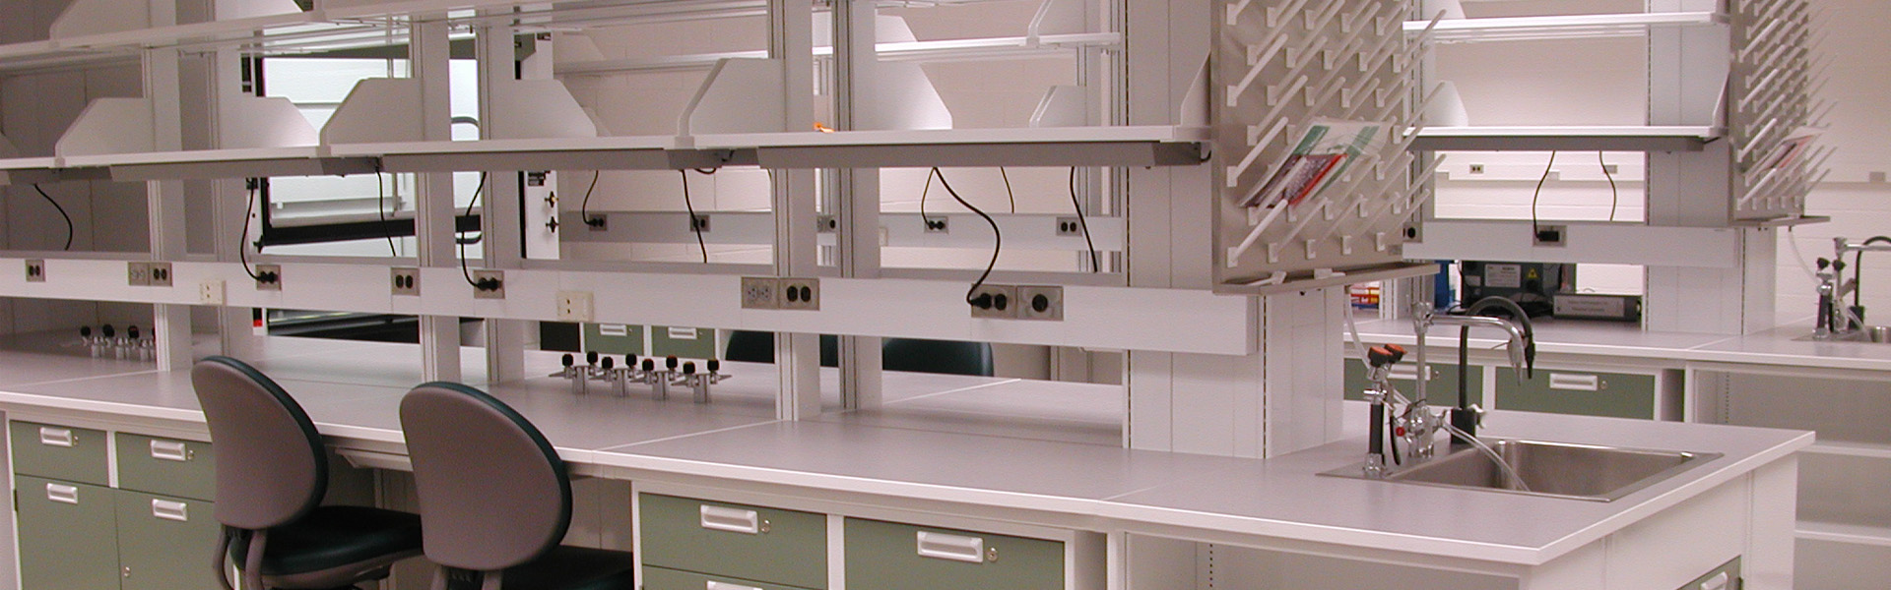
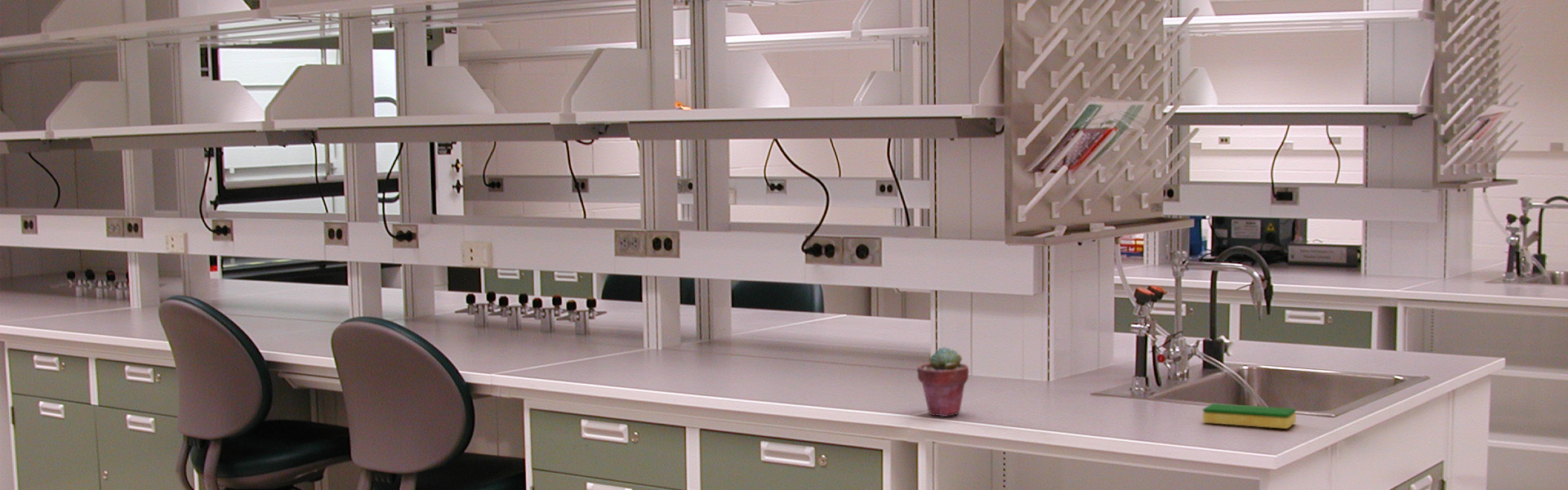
+ dish sponge [1202,403,1297,430]
+ potted succulent [916,345,969,417]
